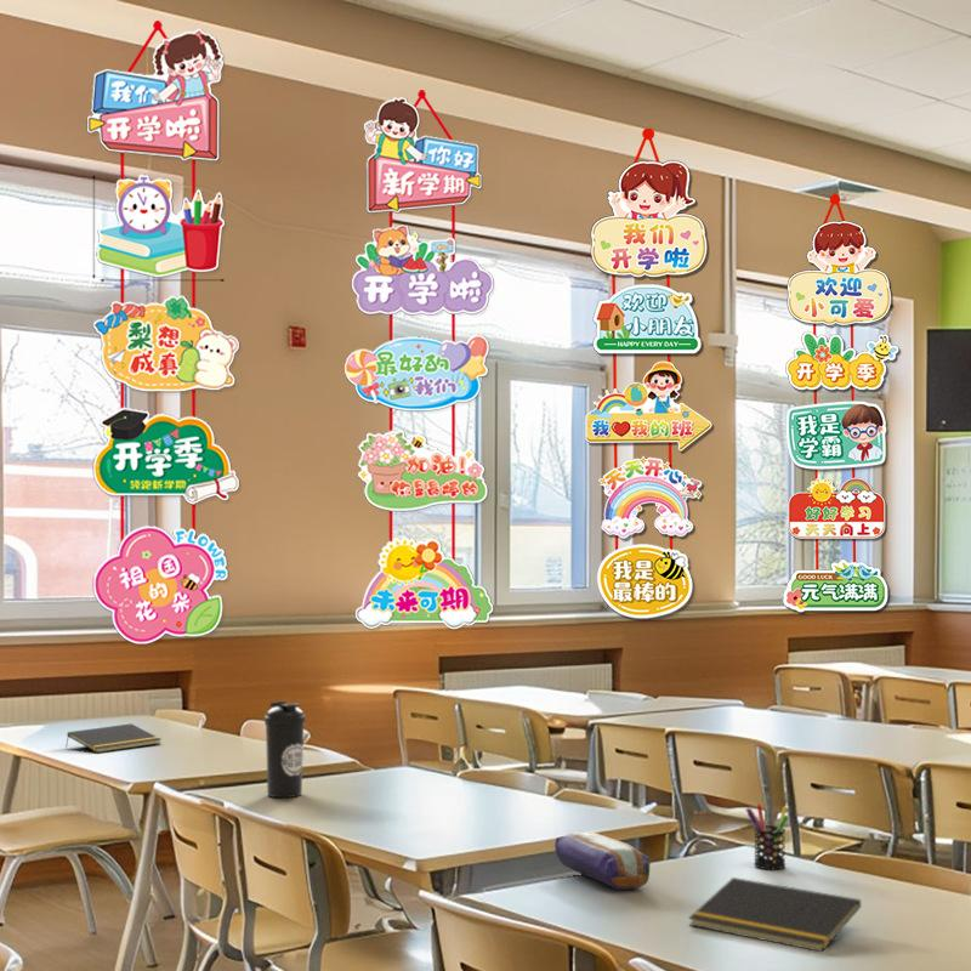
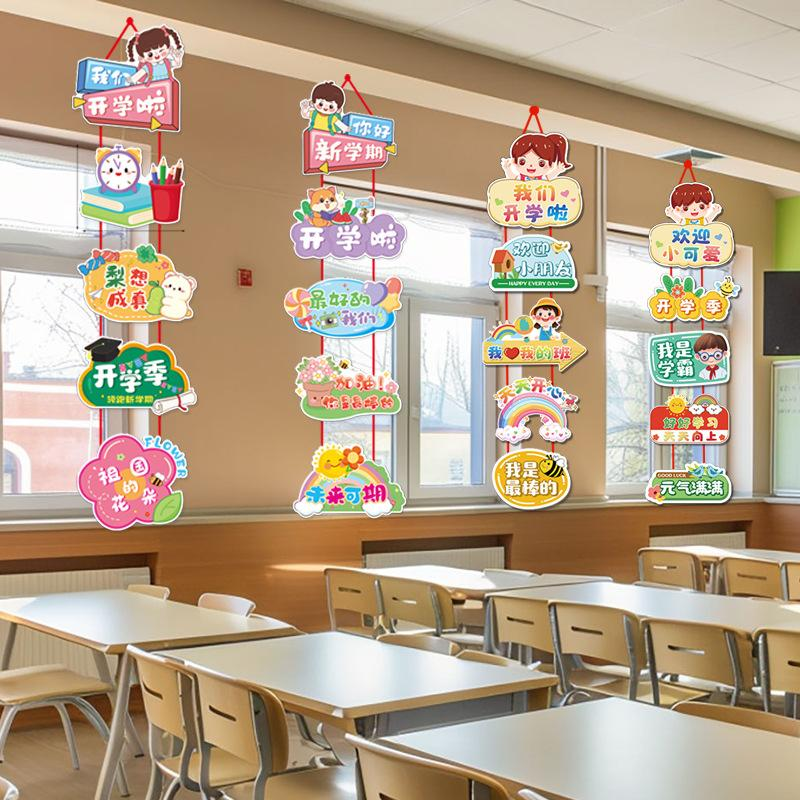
- notepad [688,876,862,953]
- notepad [64,722,161,754]
- pen holder [745,802,789,870]
- water bottle [263,700,307,799]
- pencil case [553,831,652,891]
